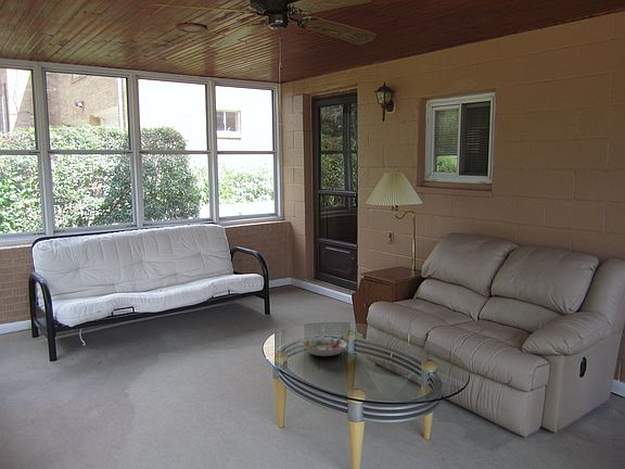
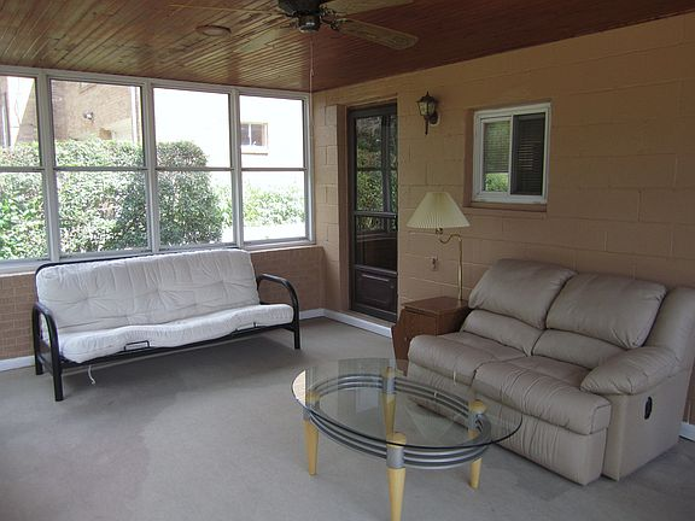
- decorative bowl [299,335,349,357]
